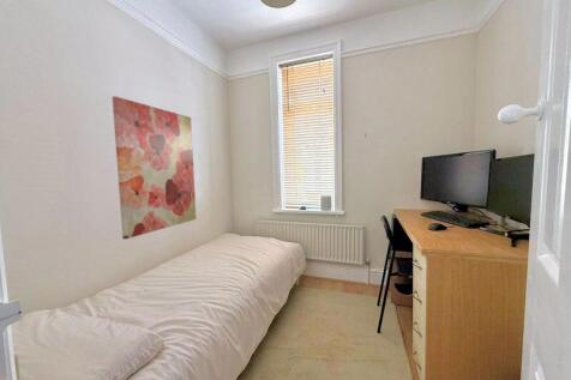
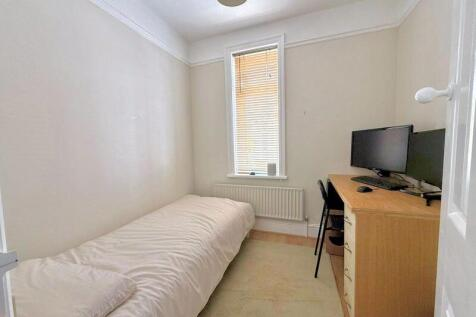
- wall art [112,95,197,241]
